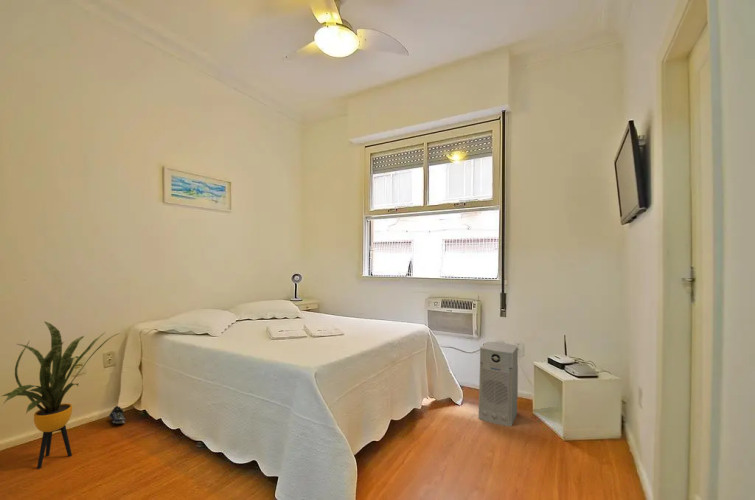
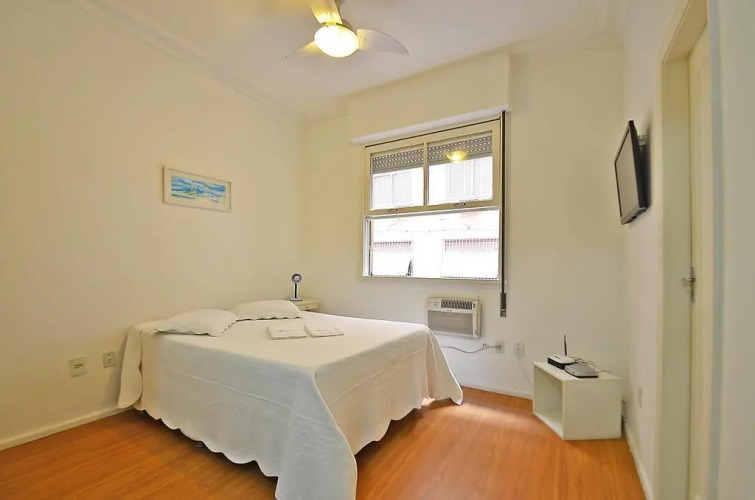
- air purifier [477,340,519,427]
- house plant [0,320,121,470]
- shoe [108,405,126,425]
